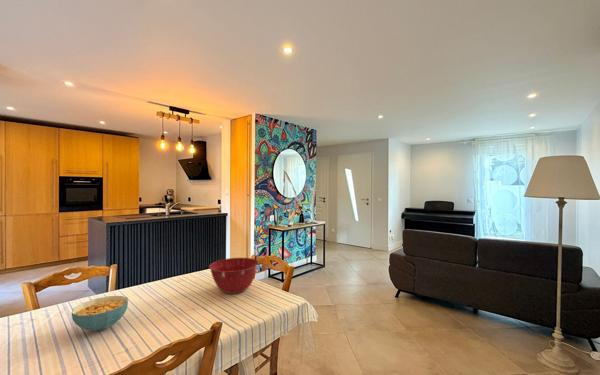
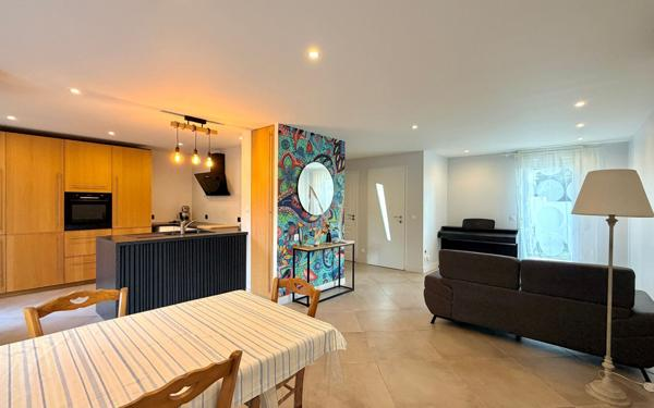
- cereal bowl [70,295,129,332]
- mixing bowl [208,257,259,295]
